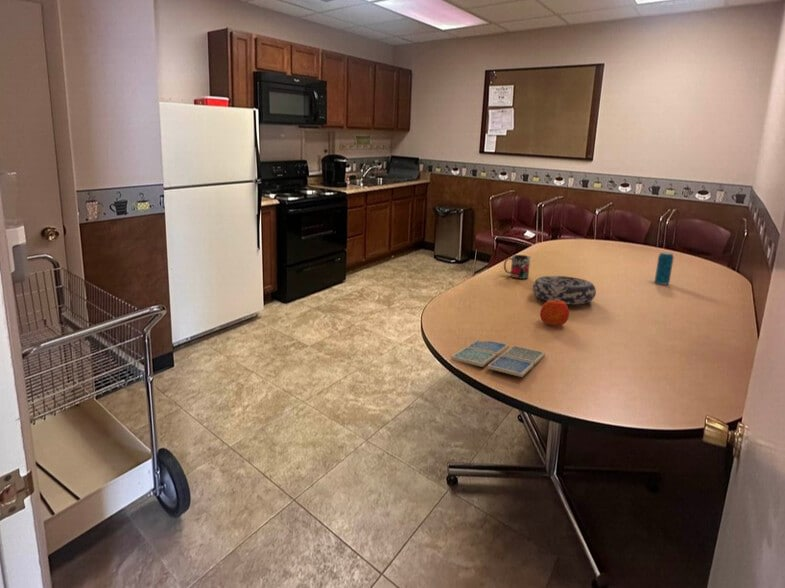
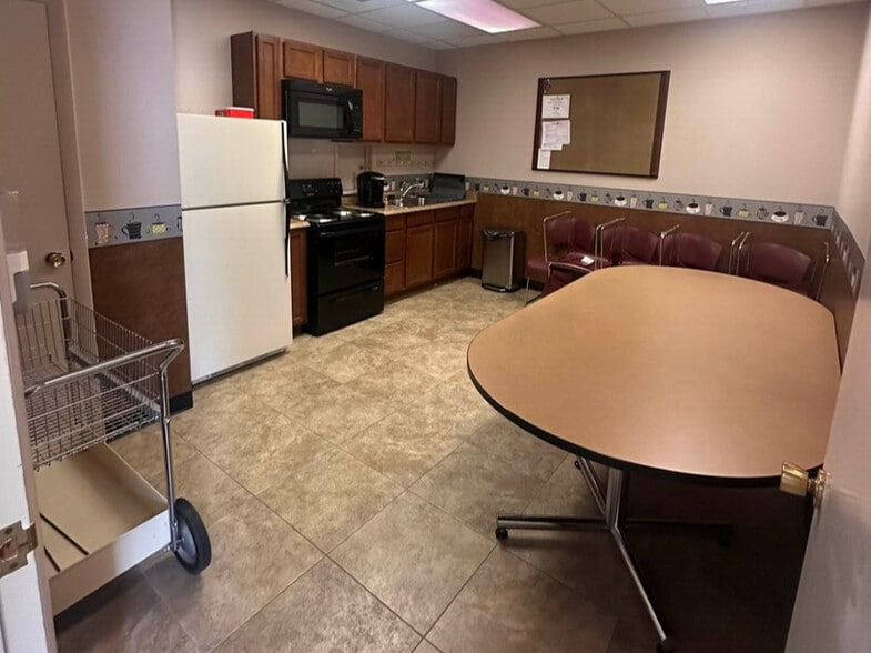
- mug [503,254,531,280]
- decorative bowl [532,275,597,306]
- apple [539,299,570,327]
- beverage can [654,251,675,286]
- drink coaster [450,339,546,378]
